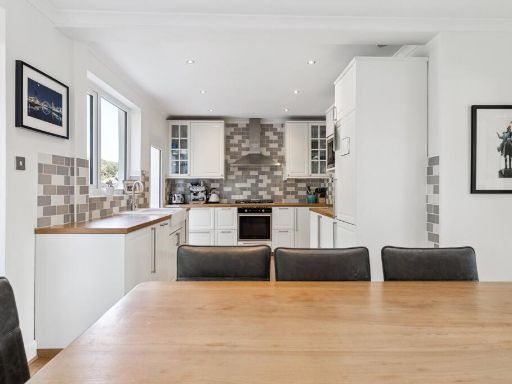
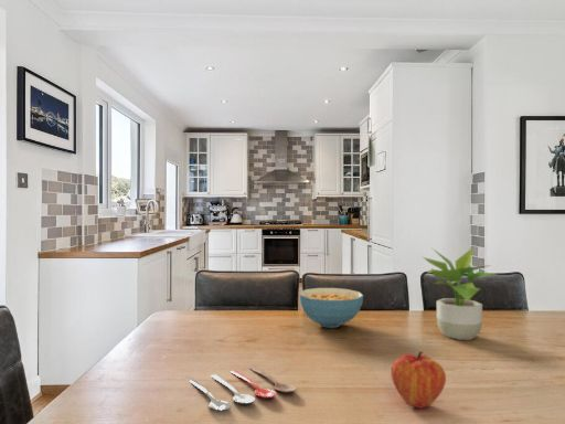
+ fruit [390,349,447,410]
+ cereal bowl [298,287,364,329]
+ potted plant [422,247,499,341]
+ cooking utensil [188,365,298,412]
